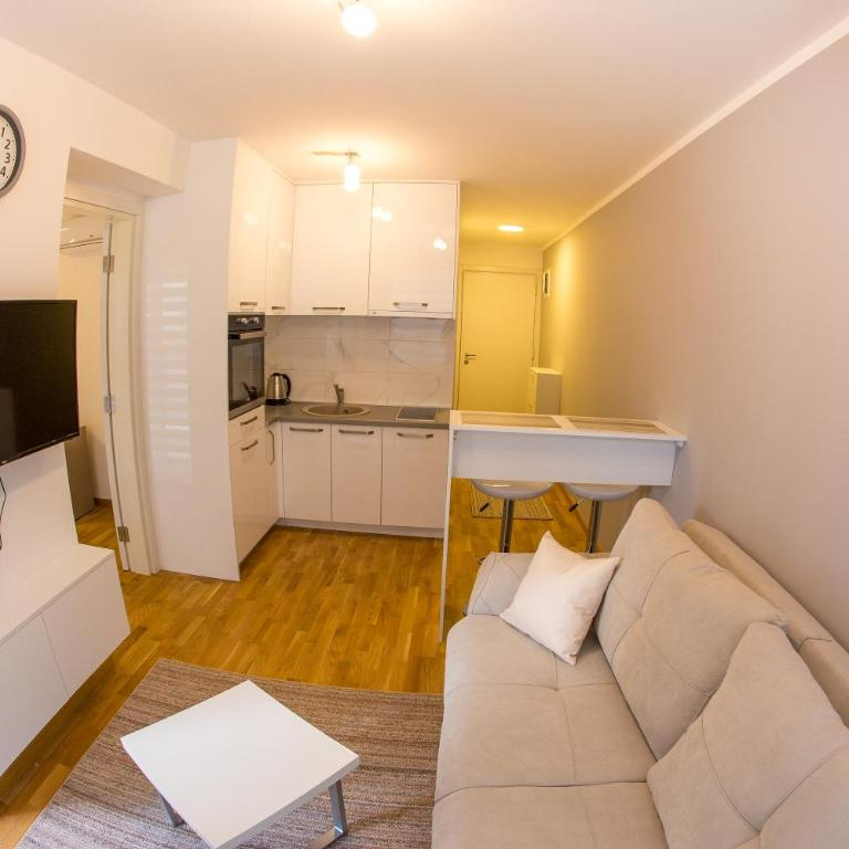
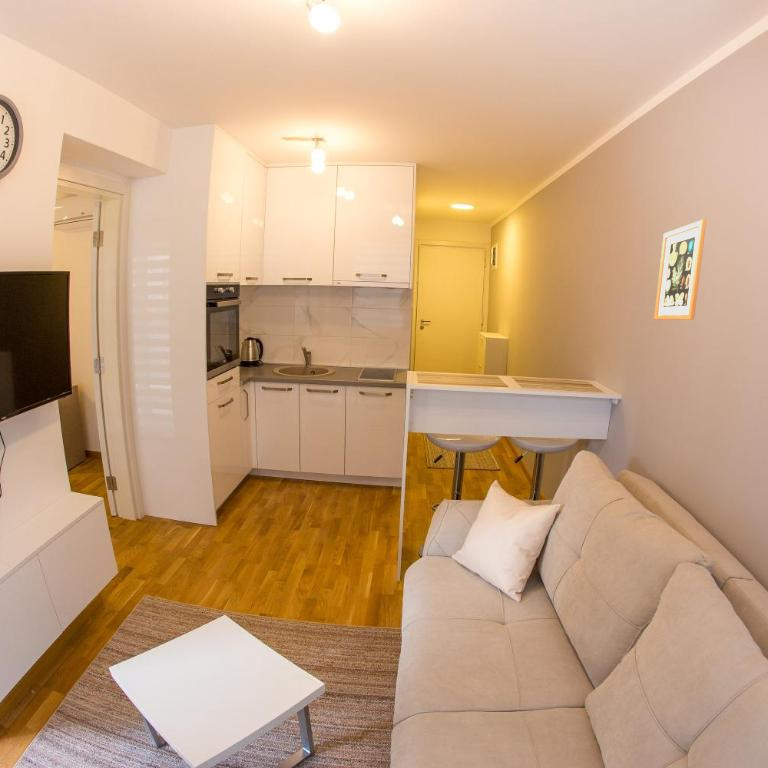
+ wall art [653,218,707,321]
